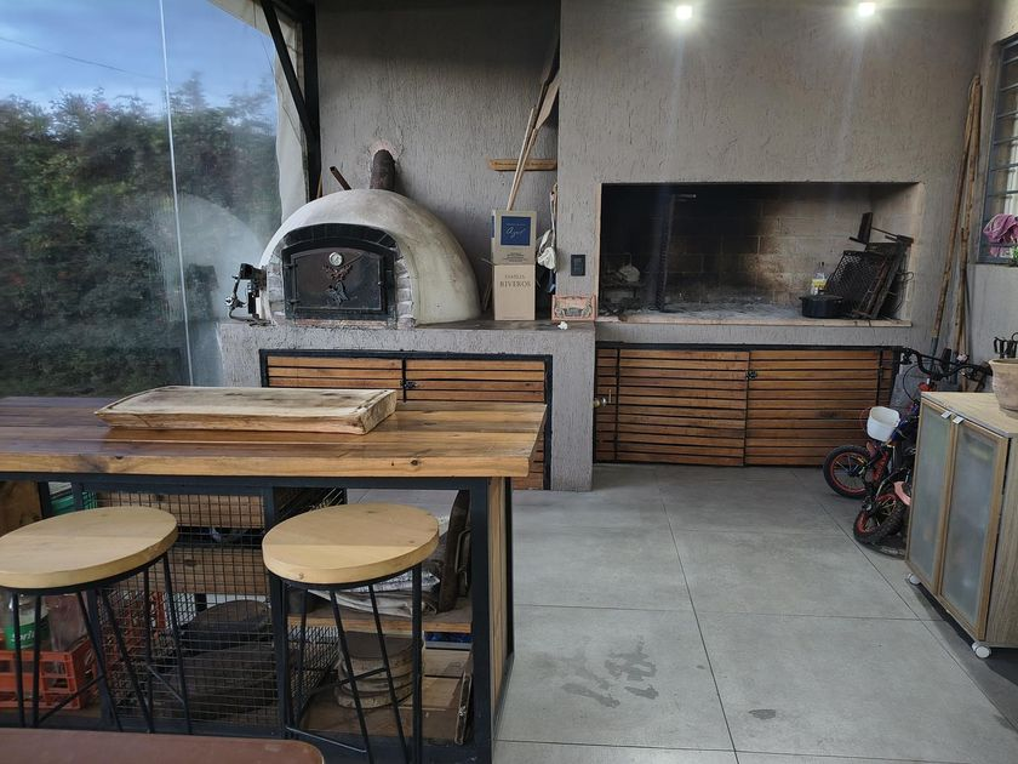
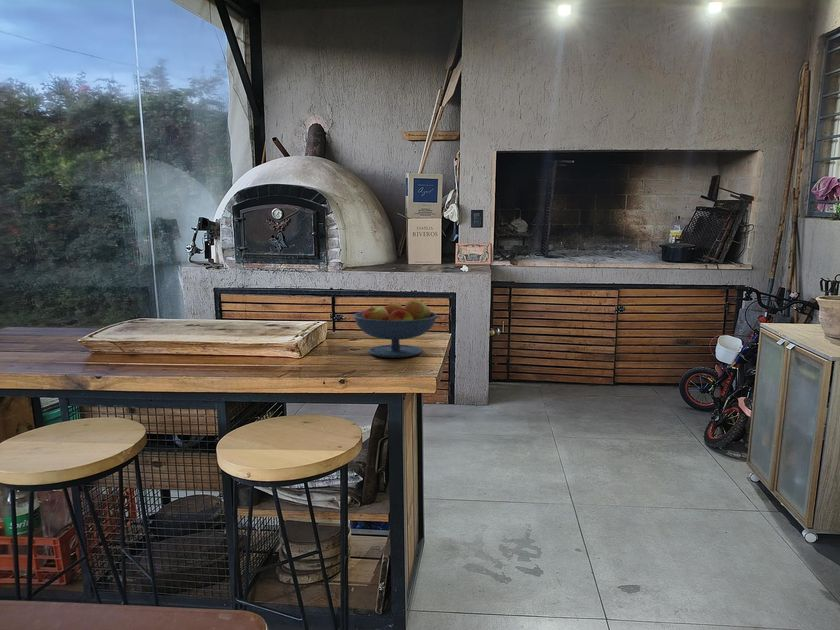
+ fruit bowl [352,298,438,358]
